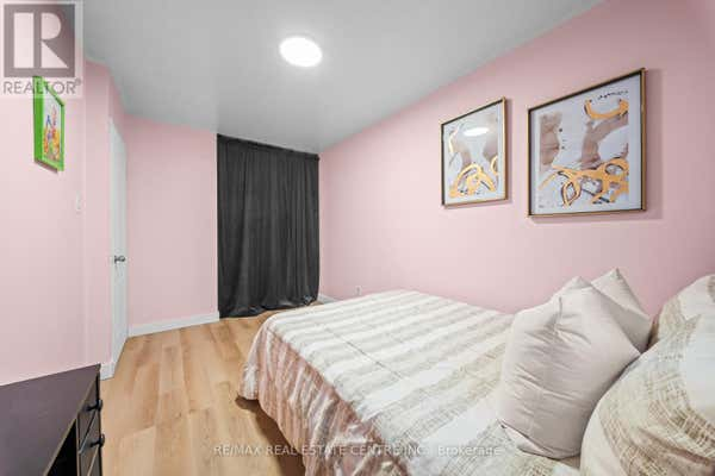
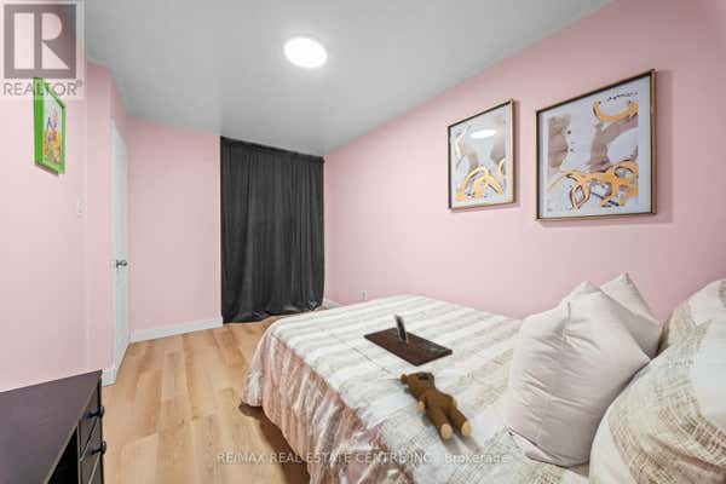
+ teddy bear [399,370,472,440]
+ decorative tray [363,313,454,367]
